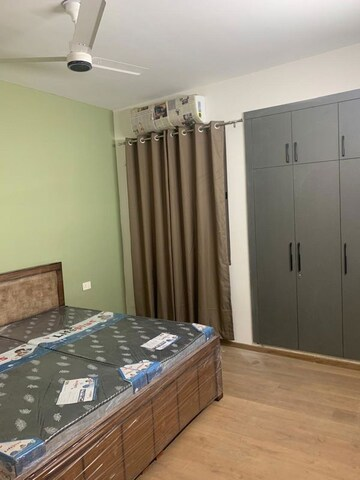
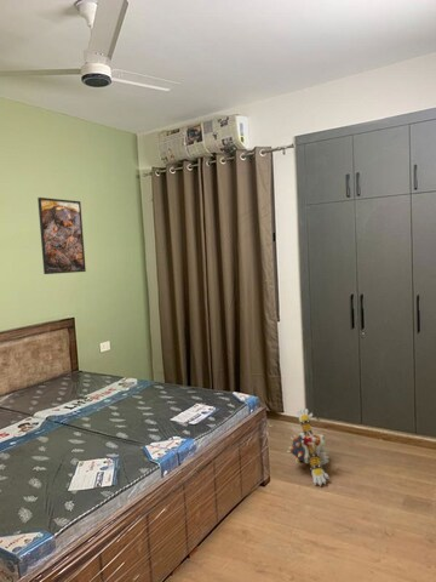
+ plush toy [286,407,331,487]
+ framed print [36,196,87,275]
